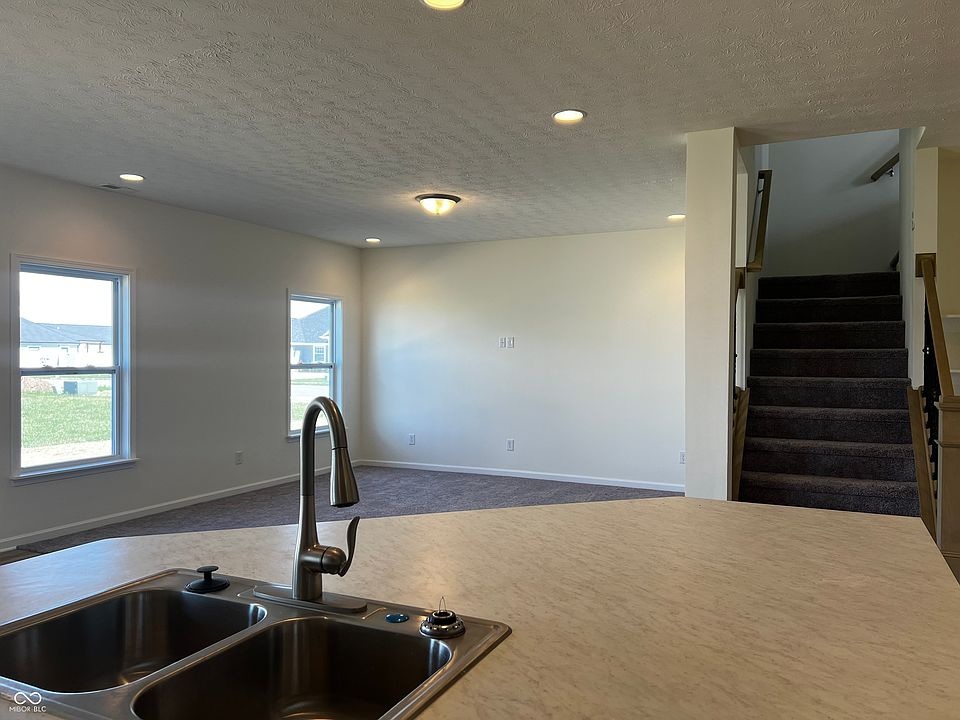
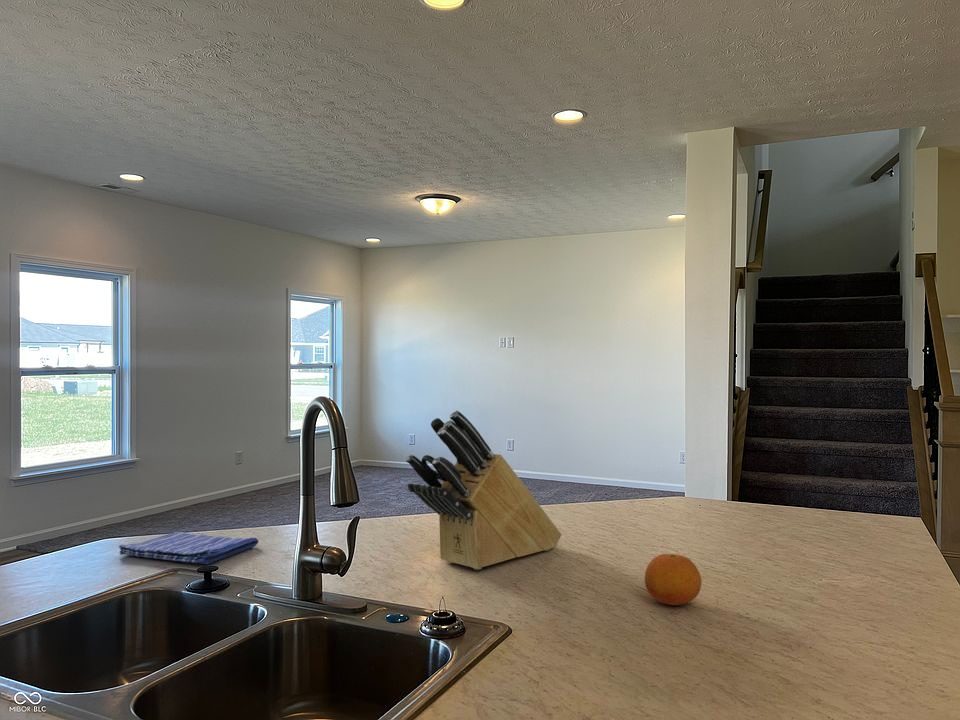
+ fruit [644,553,702,606]
+ dish towel [118,531,259,565]
+ knife block [405,409,562,571]
